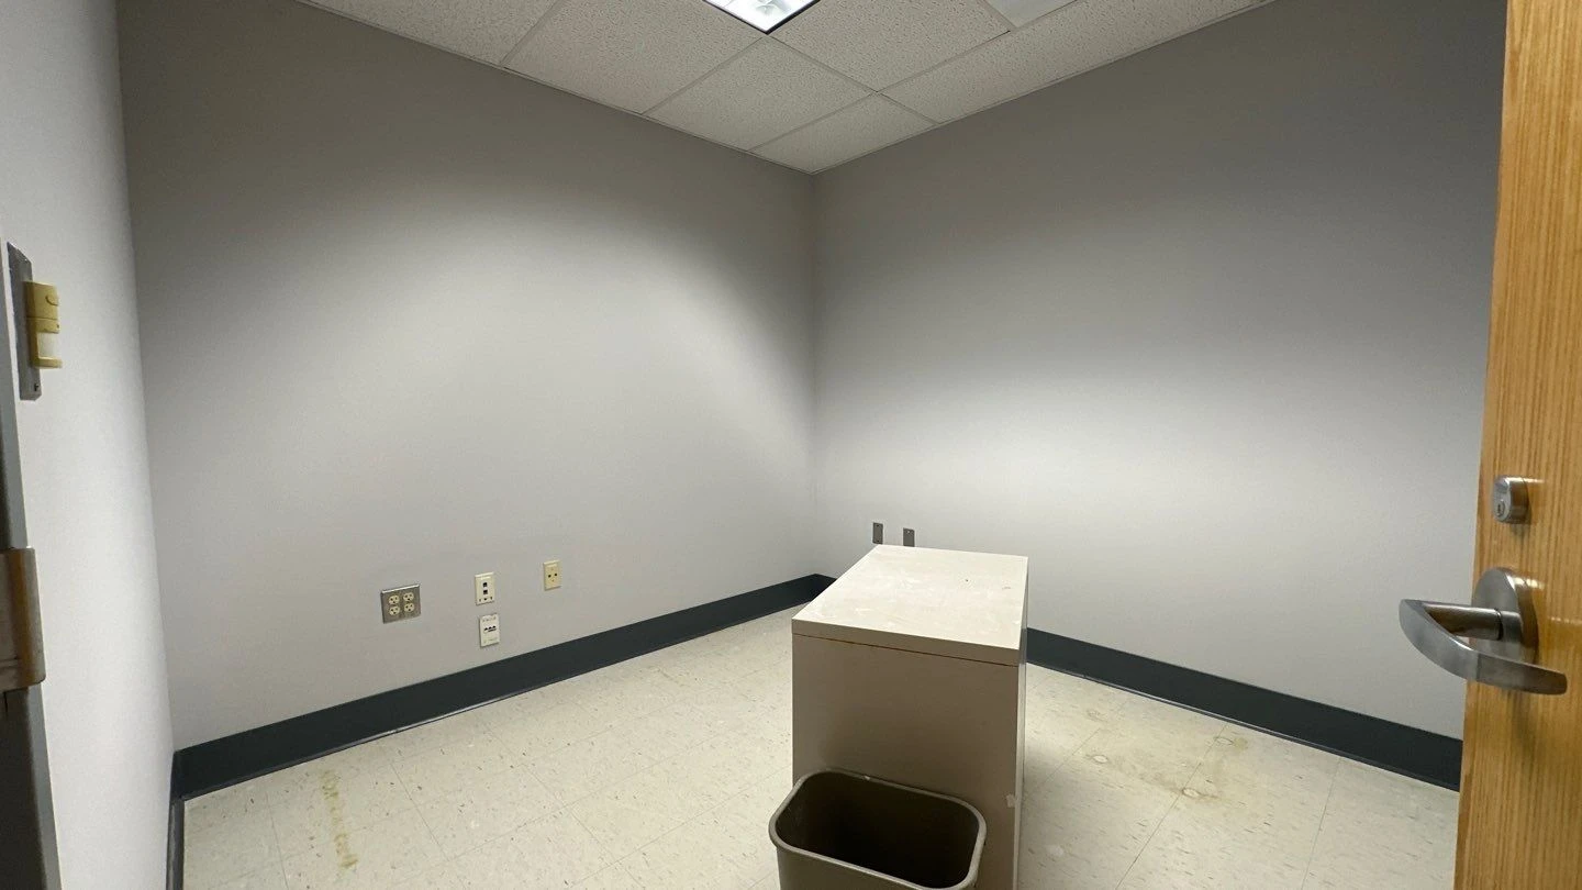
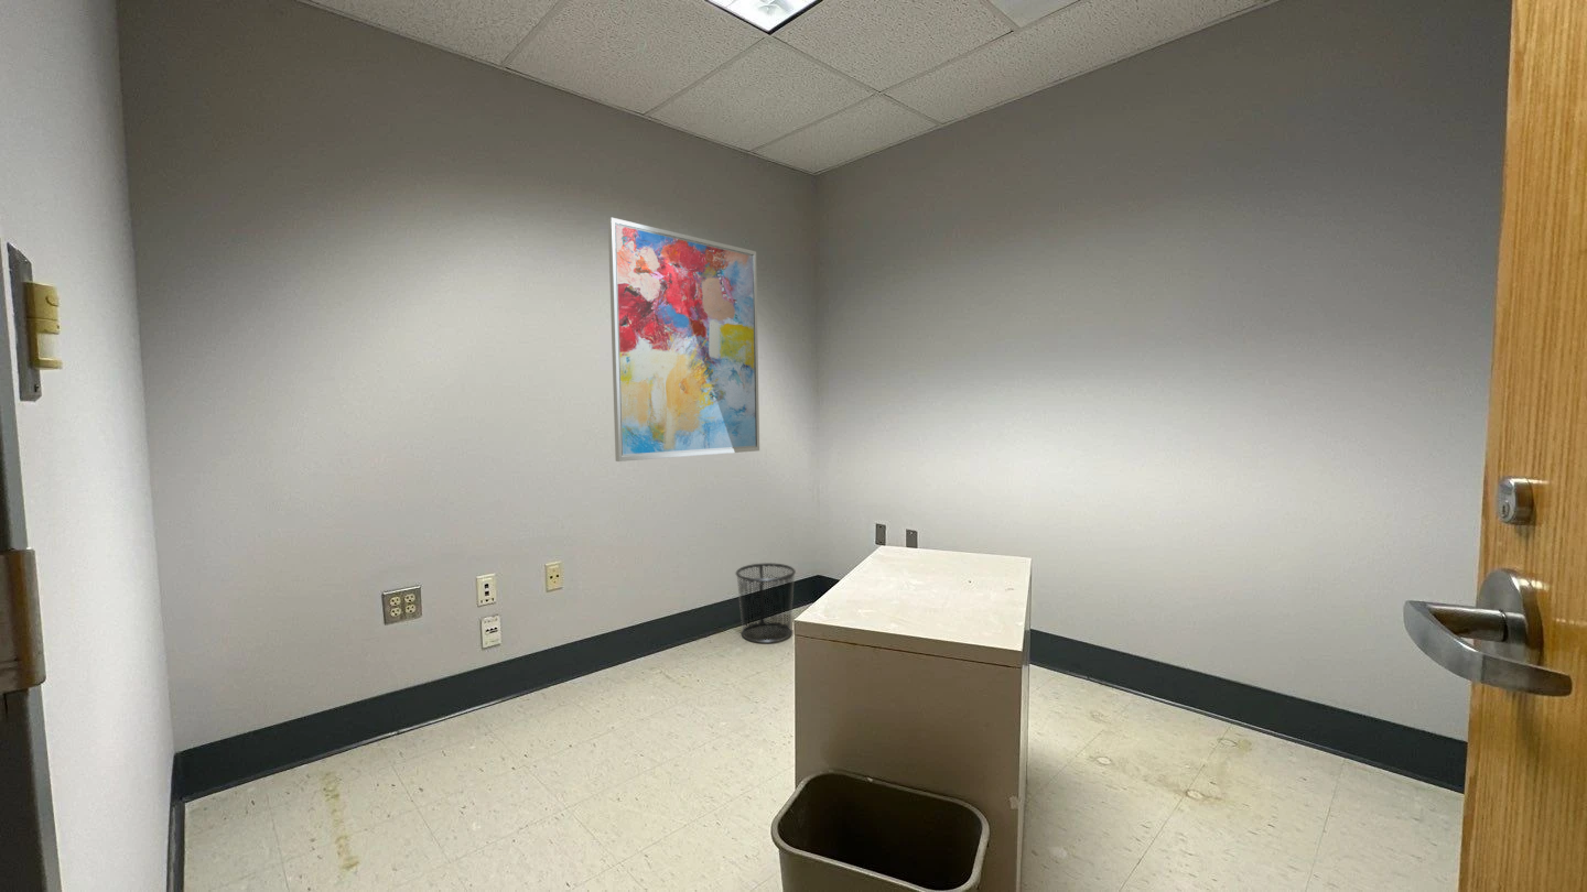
+ waste bin [734,562,797,644]
+ wall art [607,216,760,463]
